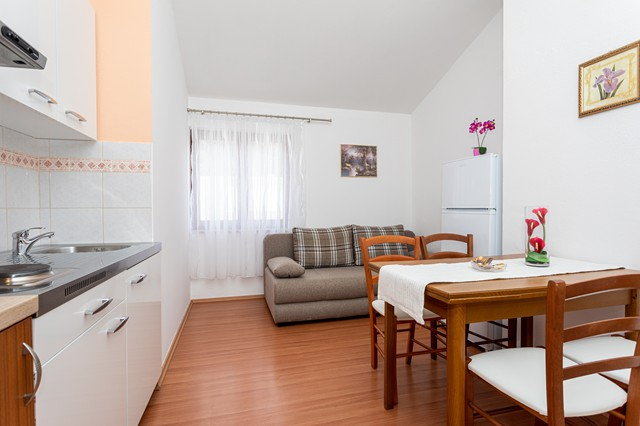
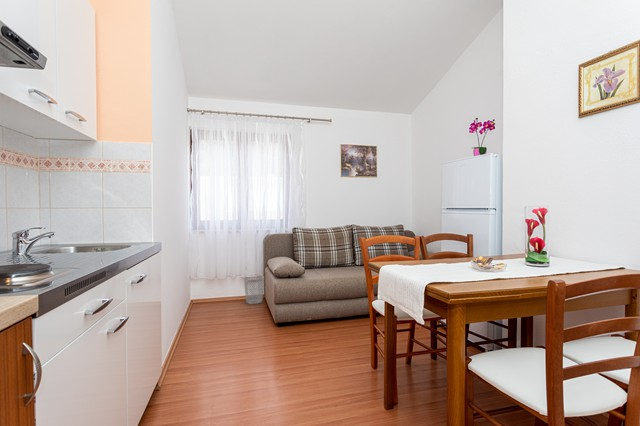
+ wastebasket [243,275,265,305]
